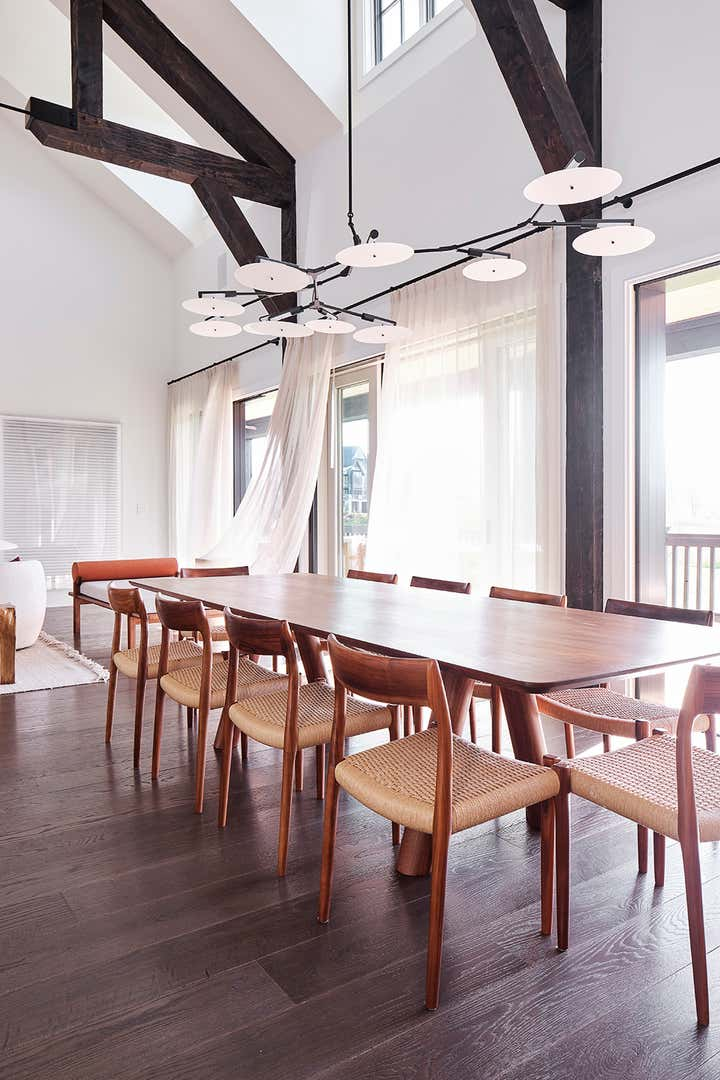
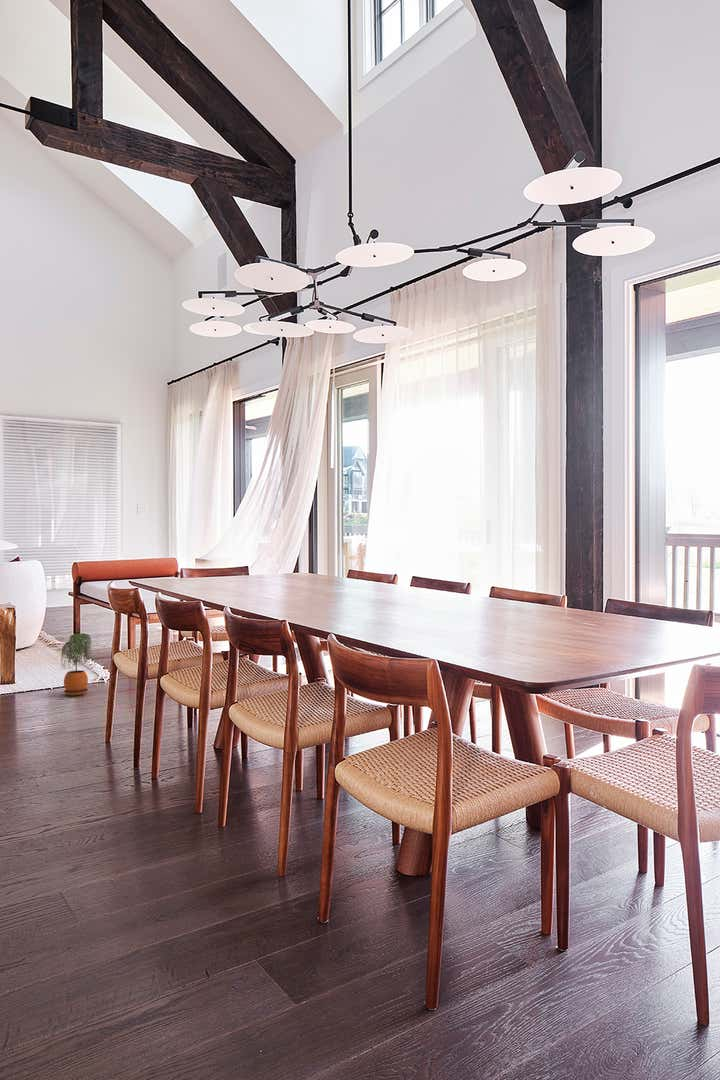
+ potted plant [60,632,93,696]
